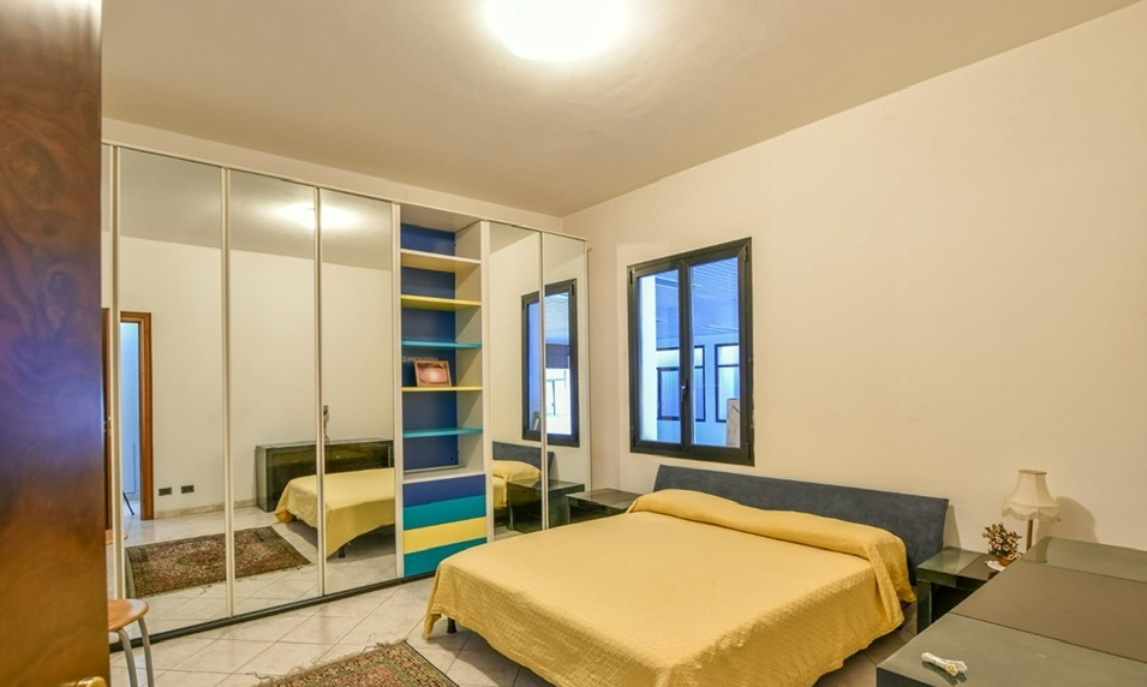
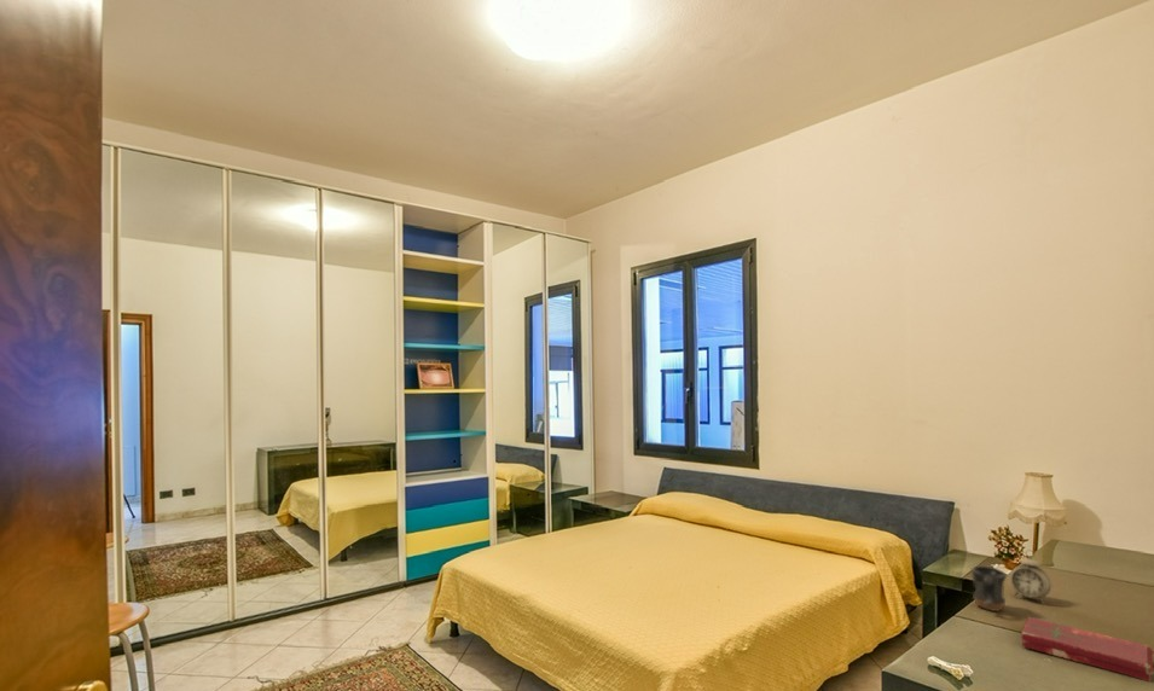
+ book [1020,616,1154,683]
+ mug [970,564,1009,612]
+ alarm clock [1009,548,1052,605]
